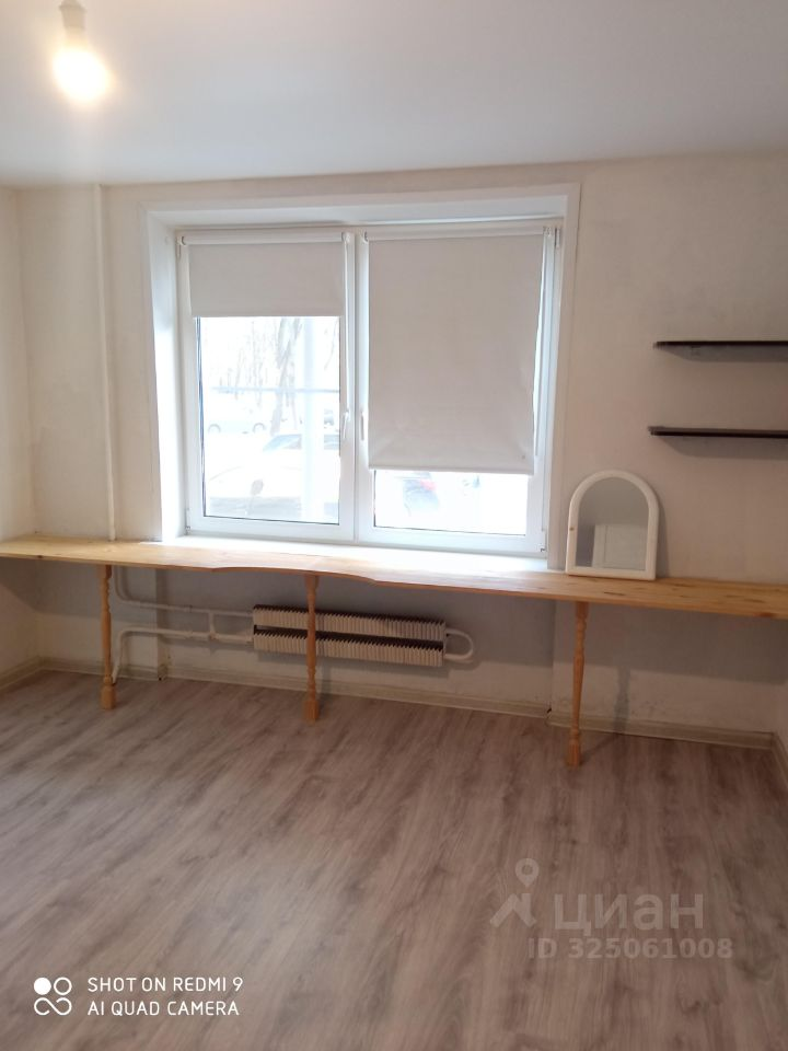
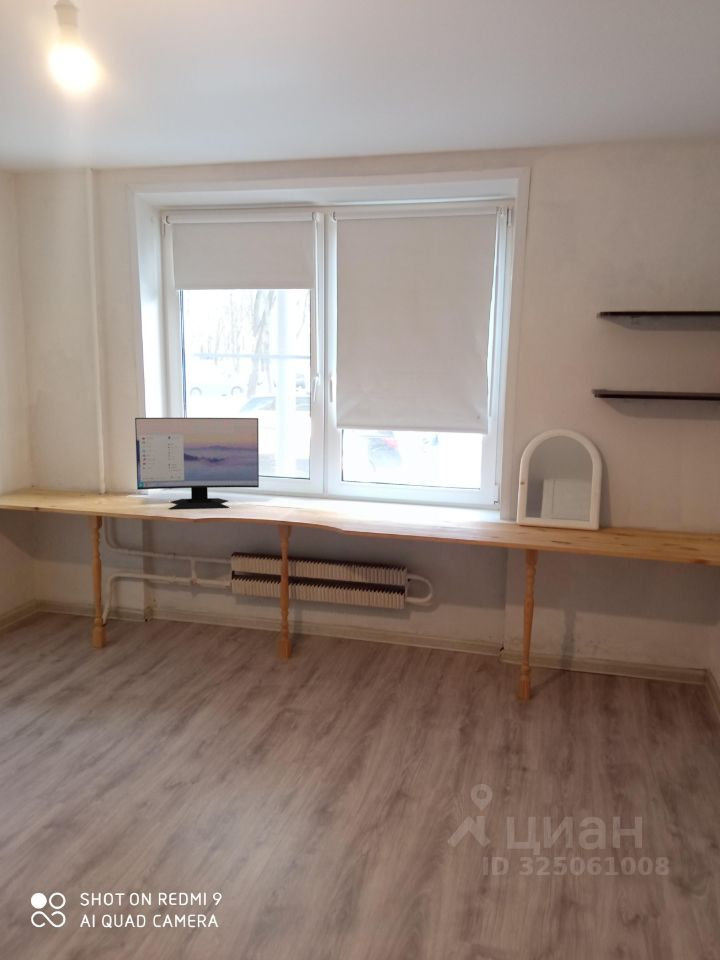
+ computer monitor [134,417,260,510]
